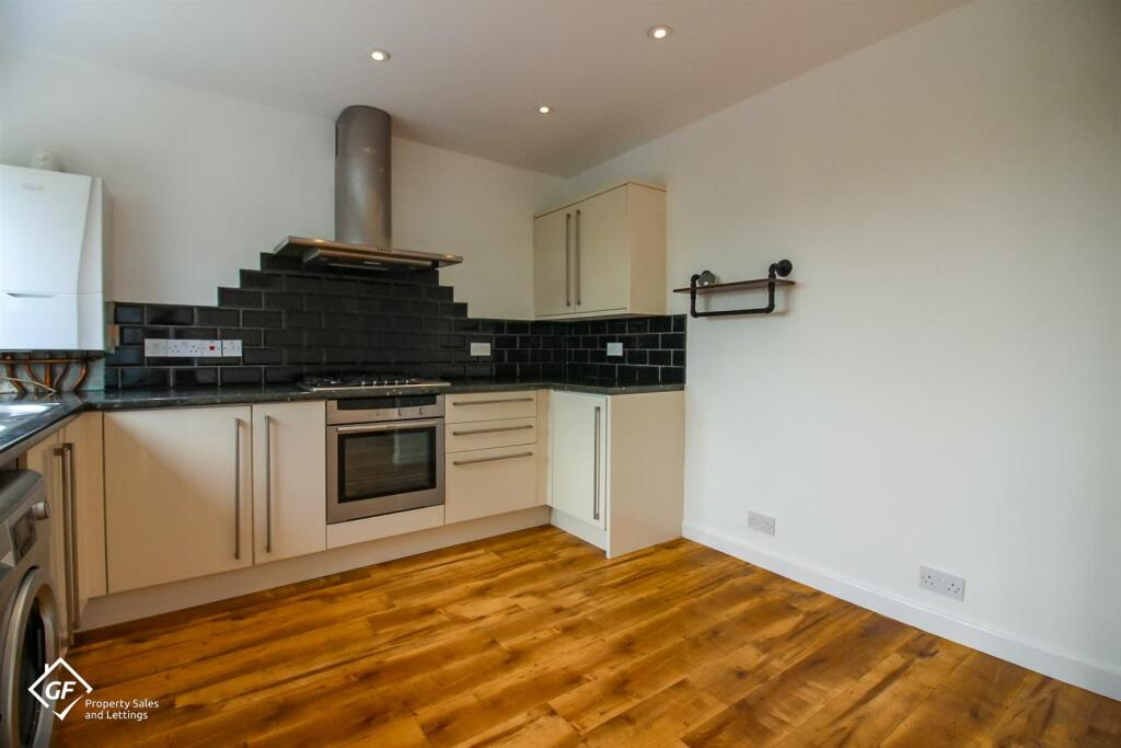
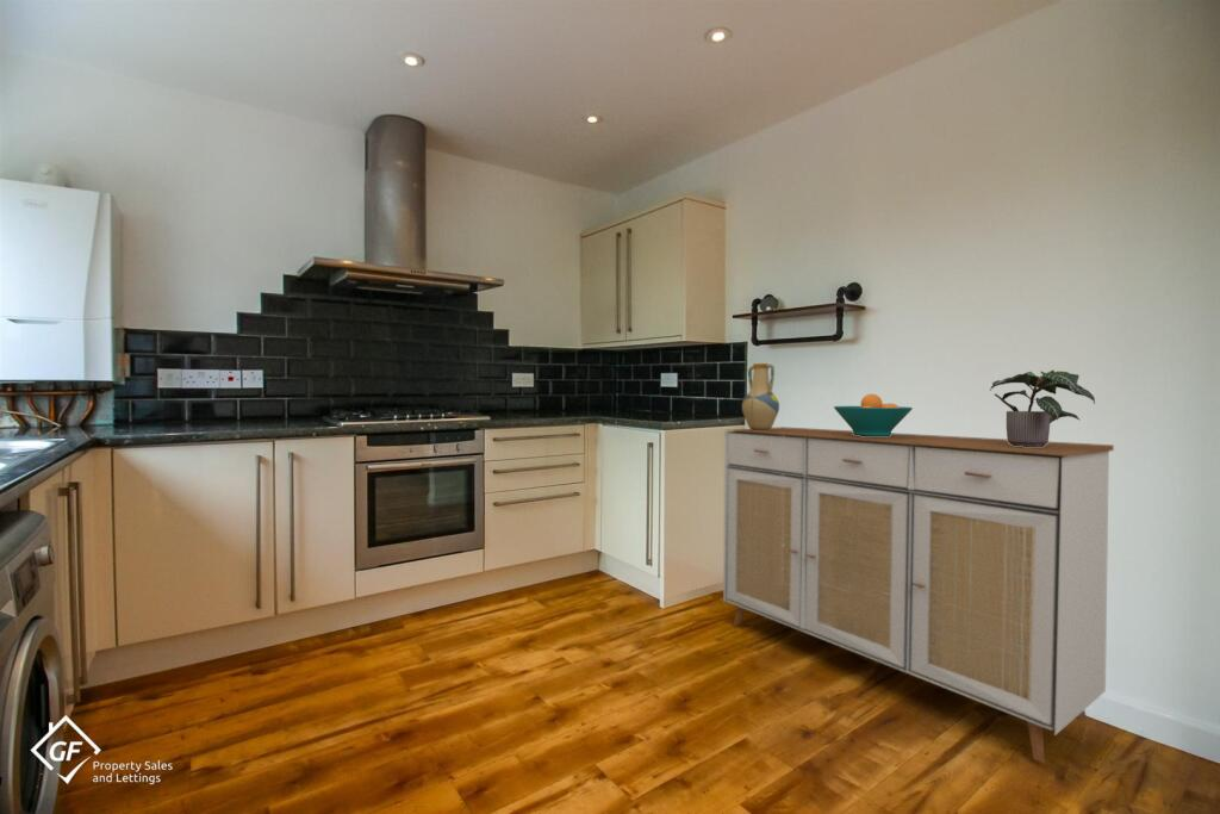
+ vase [741,362,780,430]
+ potted plant [989,369,1096,447]
+ sideboard [722,425,1115,764]
+ fruit bowl [833,393,914,436]
